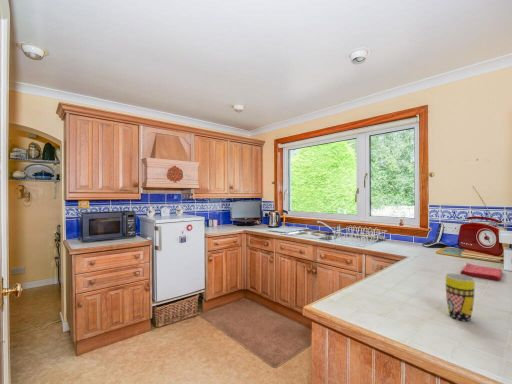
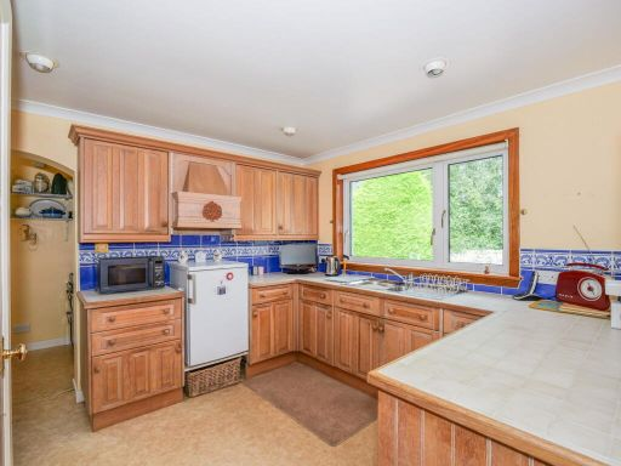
- dish towel [460,262,503,282]
- mug [445,272,476,322]
